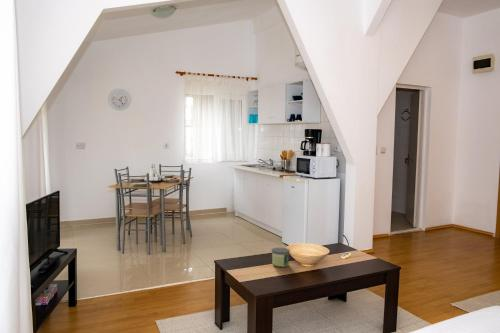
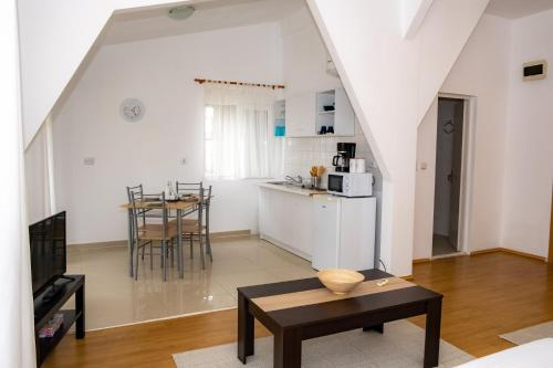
- candle [271,247,291,268]
